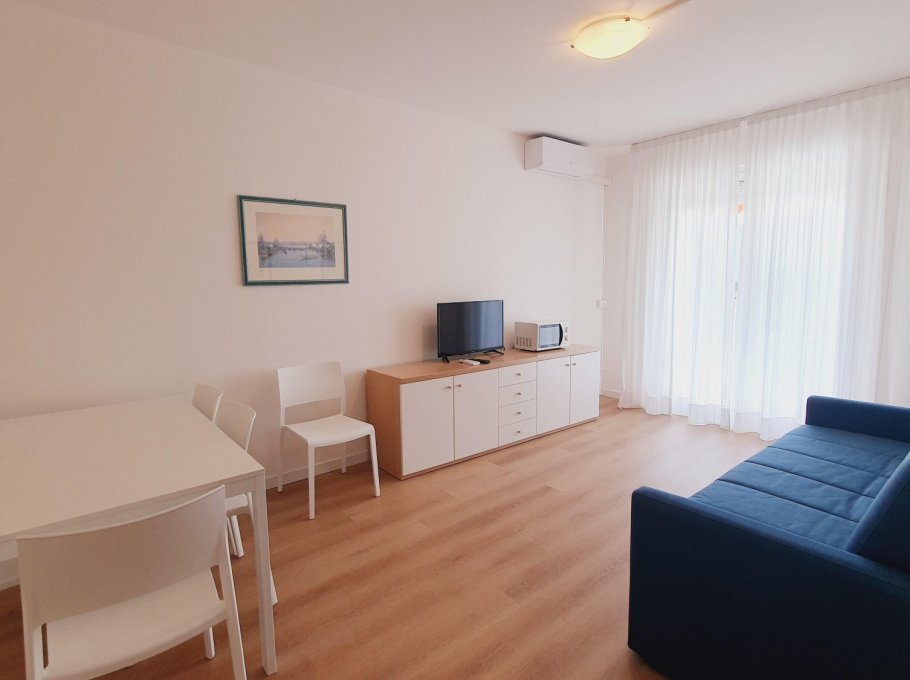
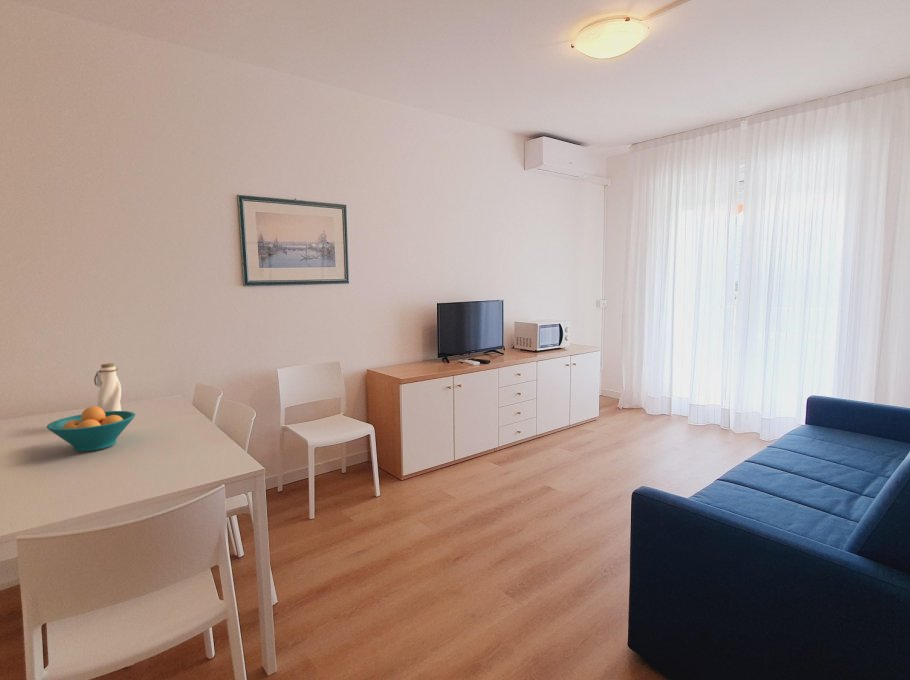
+ fruit bowl [46,405,136,453]
+ water bottle [93,362,122,412]
